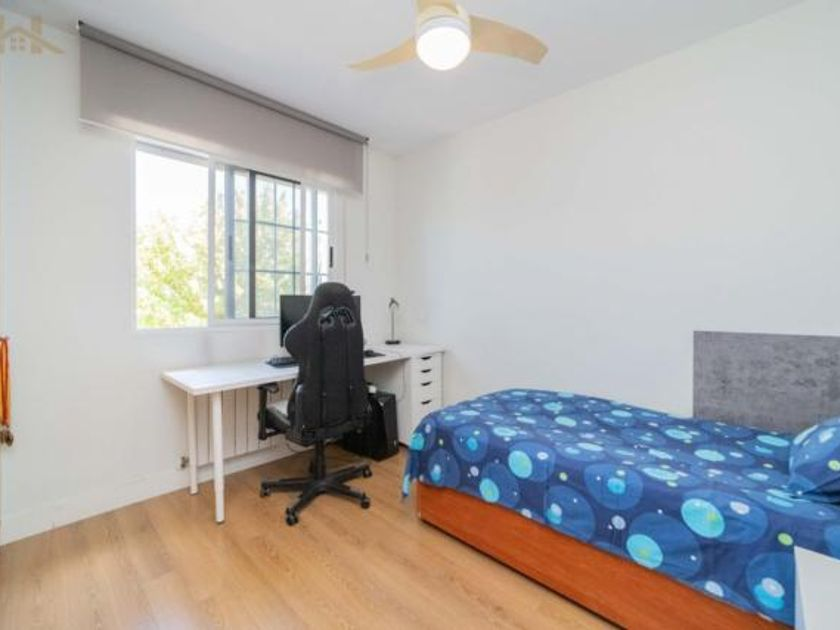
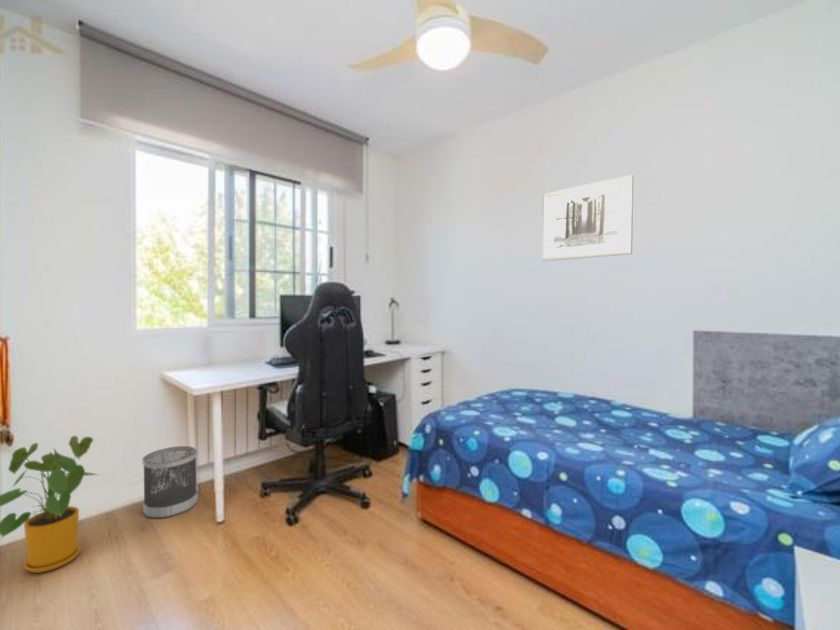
+ wall art [541,174,634,262]
+ wastebasket [142,445,199,520]
+ house plant [0,435,100,574]
